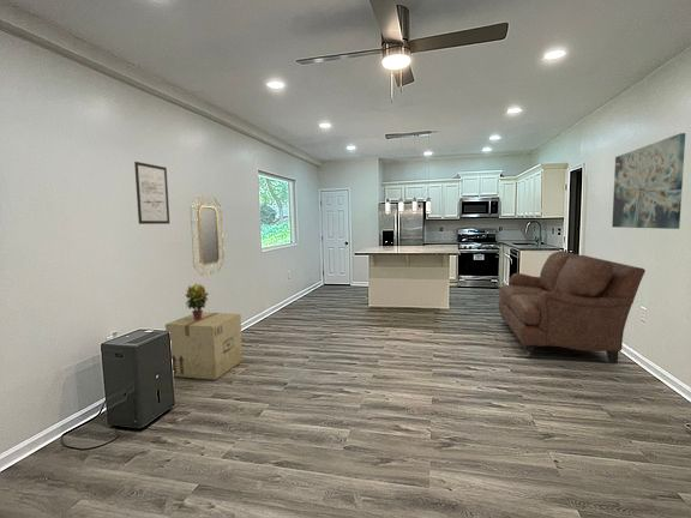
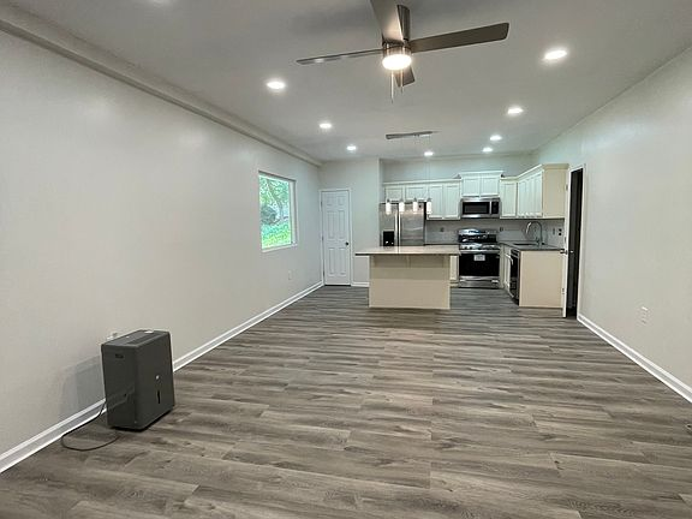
- home mirror [190,194,226,277]
- cardboard box [164,311,244,381]
- wall art [133,161,170,225]
- potted plant [184,283,210,320]
- sofa [498,251,647,365]
- wall art [611,132,686,230]
